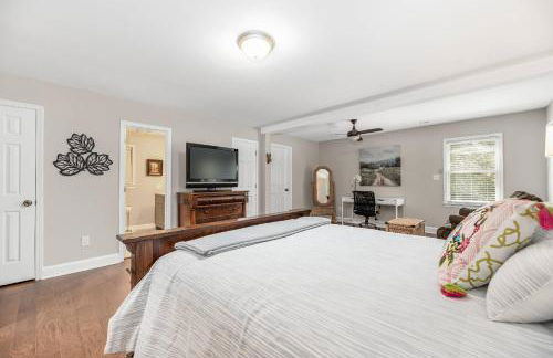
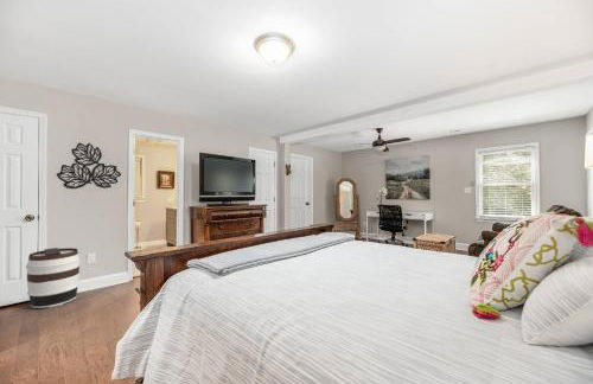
+ barrel [25,247,82,309]
